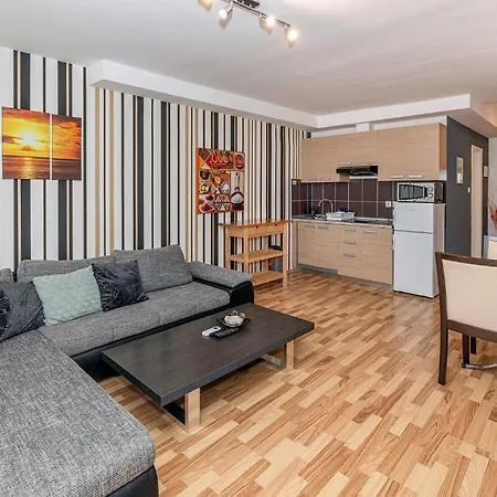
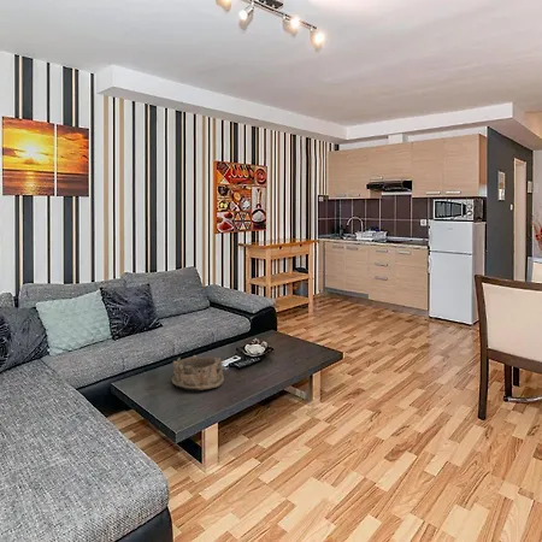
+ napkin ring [170,354,225,391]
